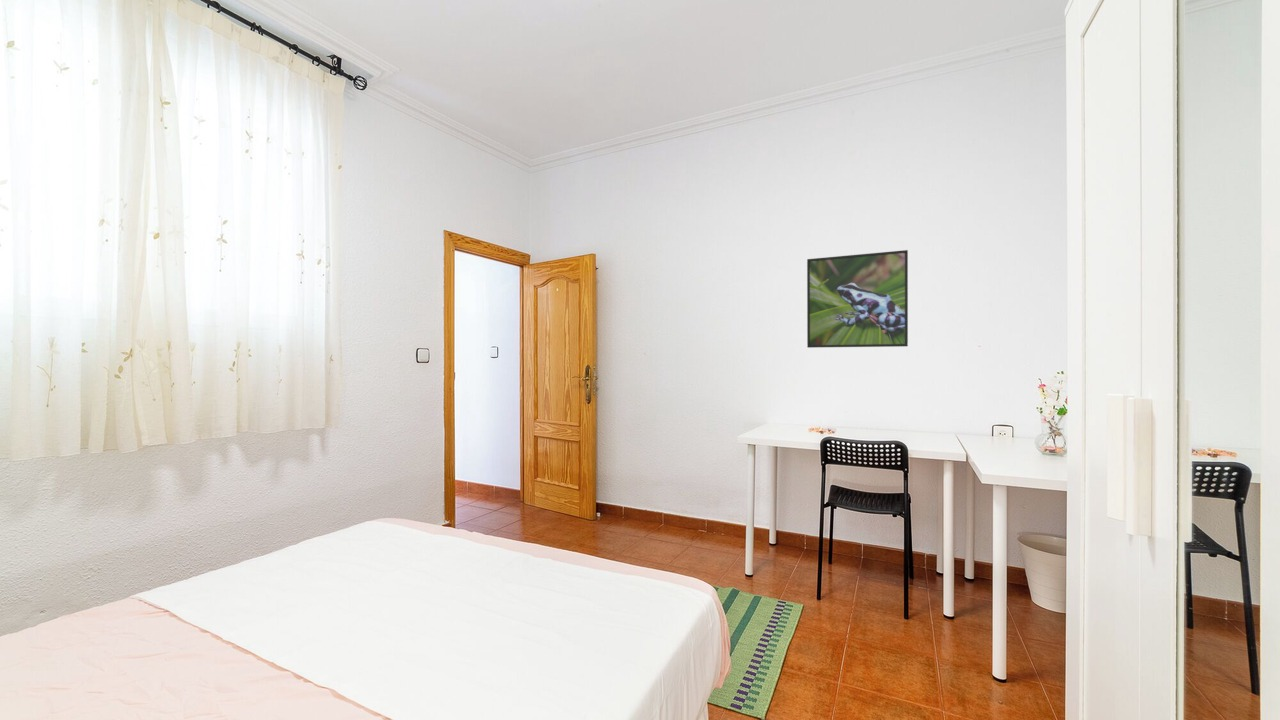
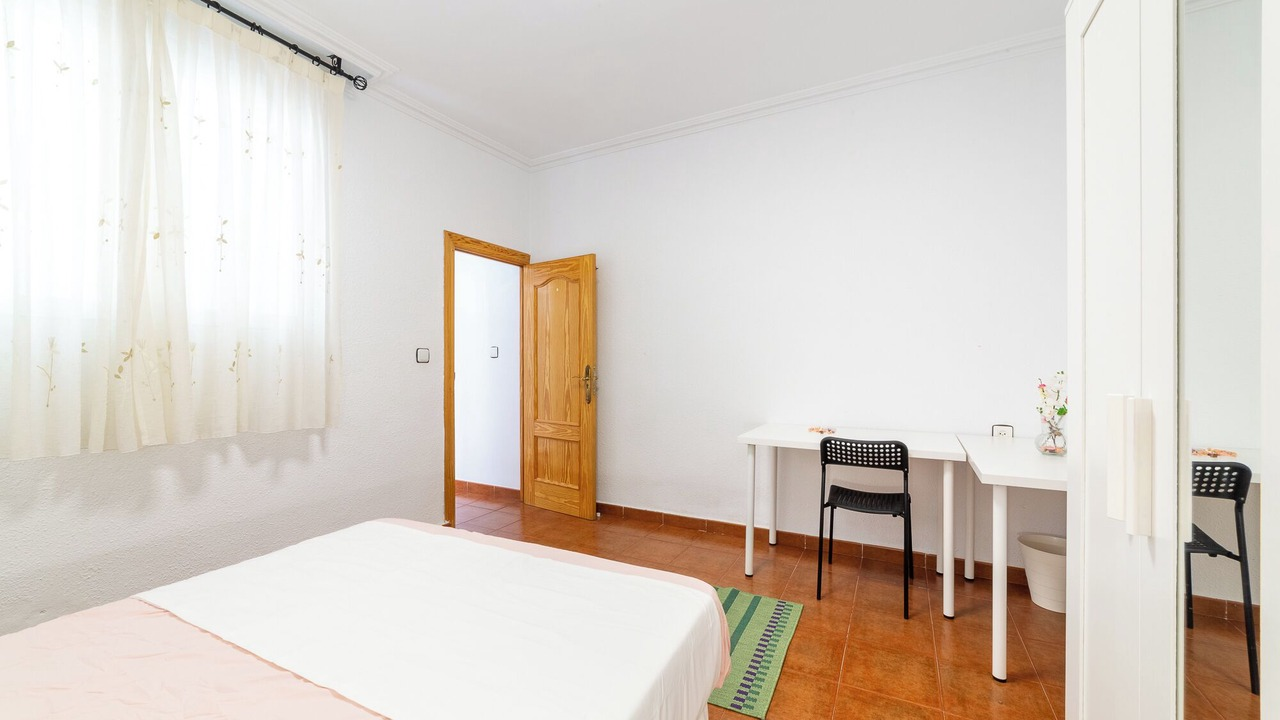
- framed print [806,249,909,349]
